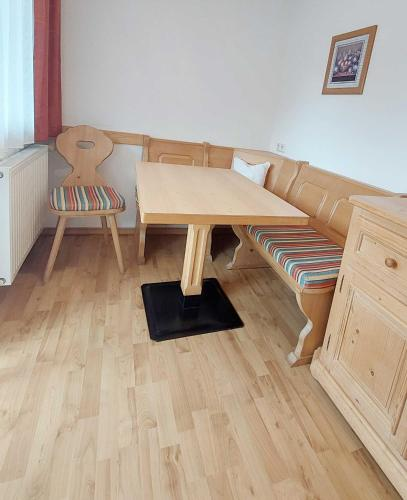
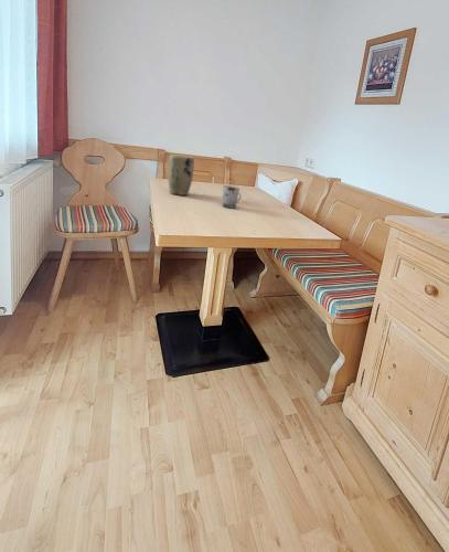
+ plant pot [167,155,195,197]
+ cup [222,184,242,209]
